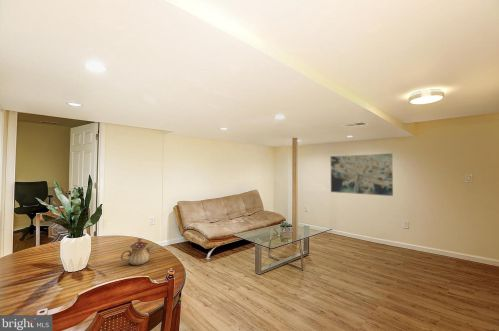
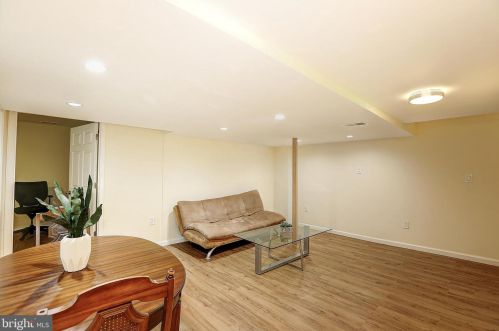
- wall art [330,153,394,197]
- teapot [120,238,154,266]
